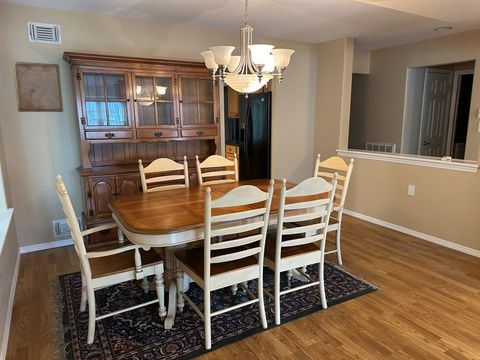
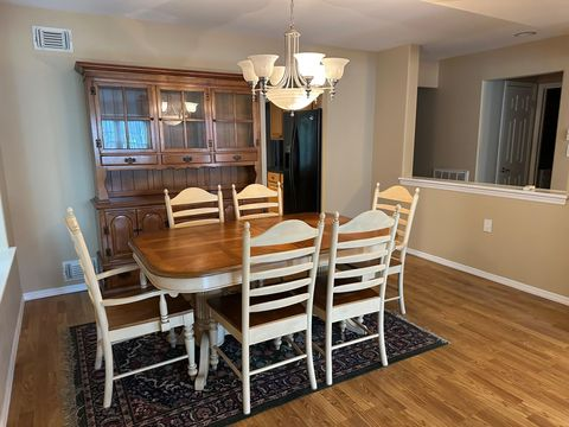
- wall art [11,60,64,113]
